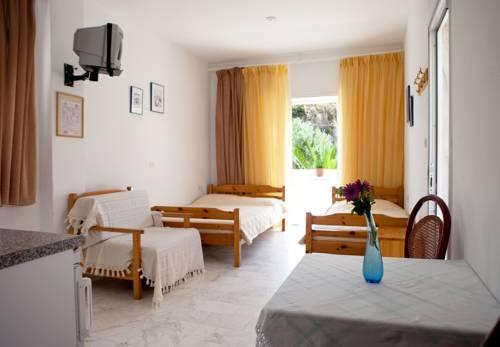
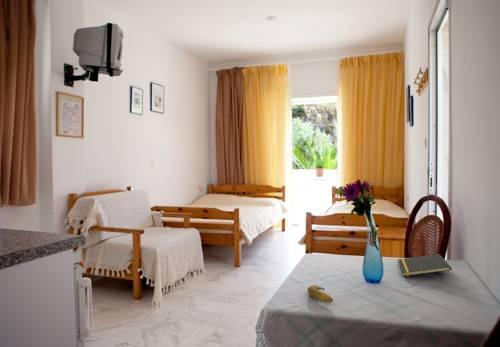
+ banana [307,284,334,304]
+ notepad [397,253,453,277]
